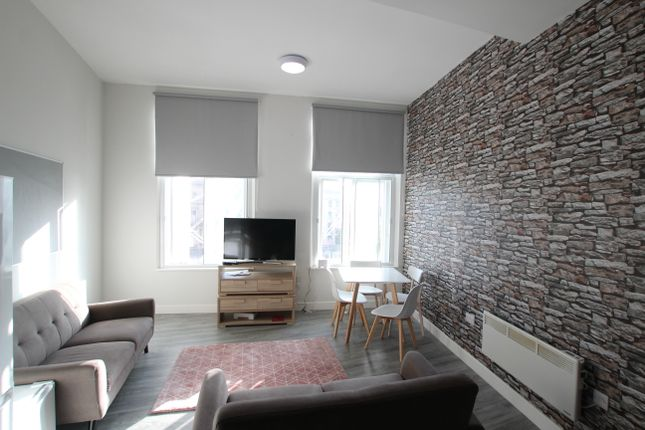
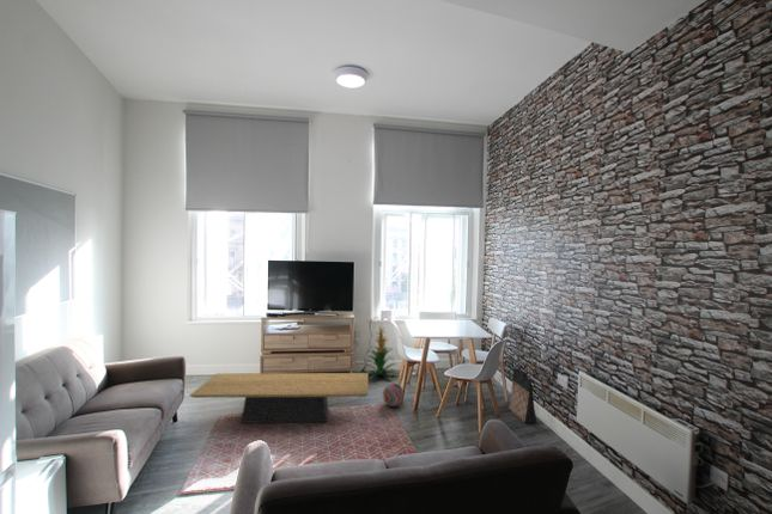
+ bag [507,368,537,424]
+ coffee table [188,372,370,424]
+ indoor plant [363,323,399,380]
+ decorative ball [382,383,406,408]
